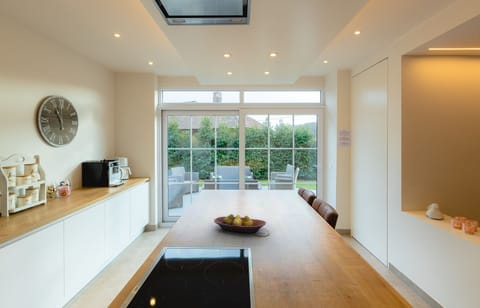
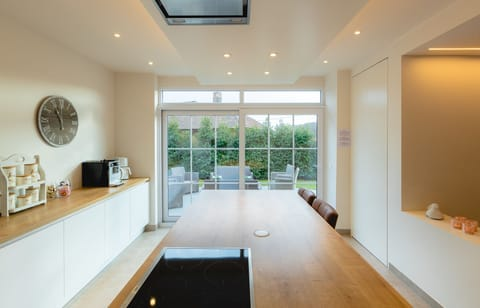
- fruit bowl [213,213,267,234]
